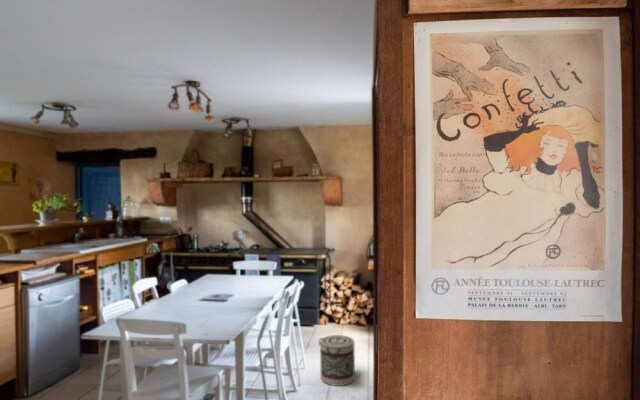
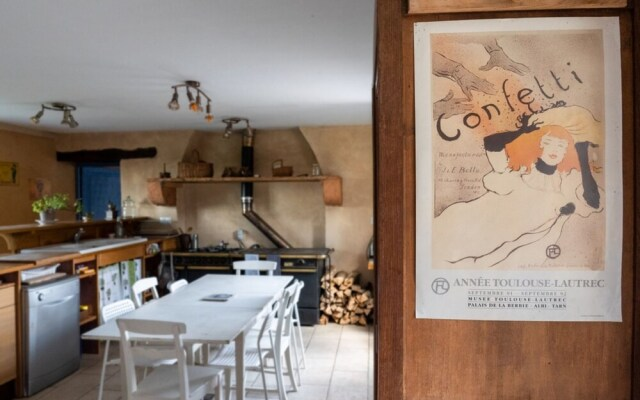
- basket [318,334,356,387]
